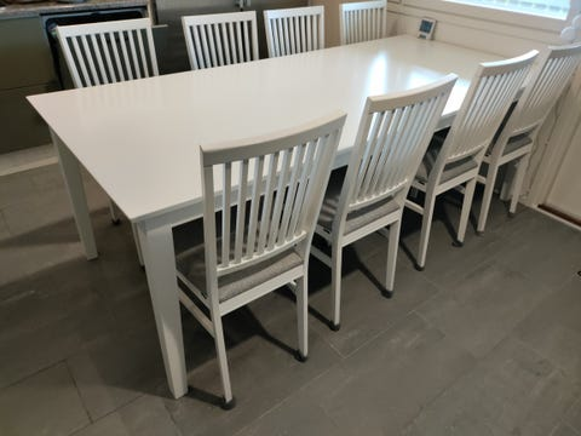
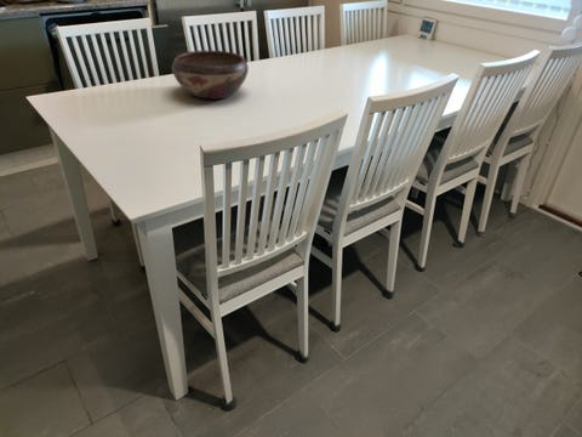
+ decorative bowl [171,50,250,100]
